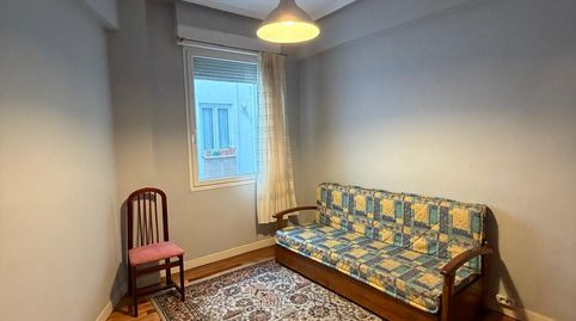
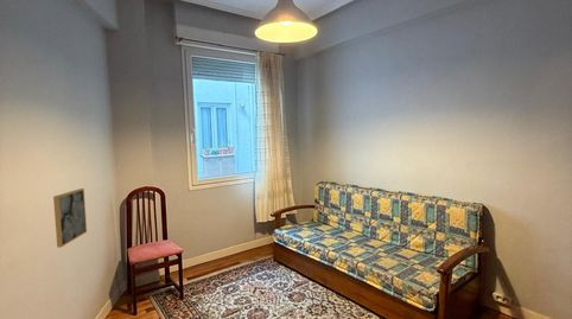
+ wall art [52,187,88,249]
